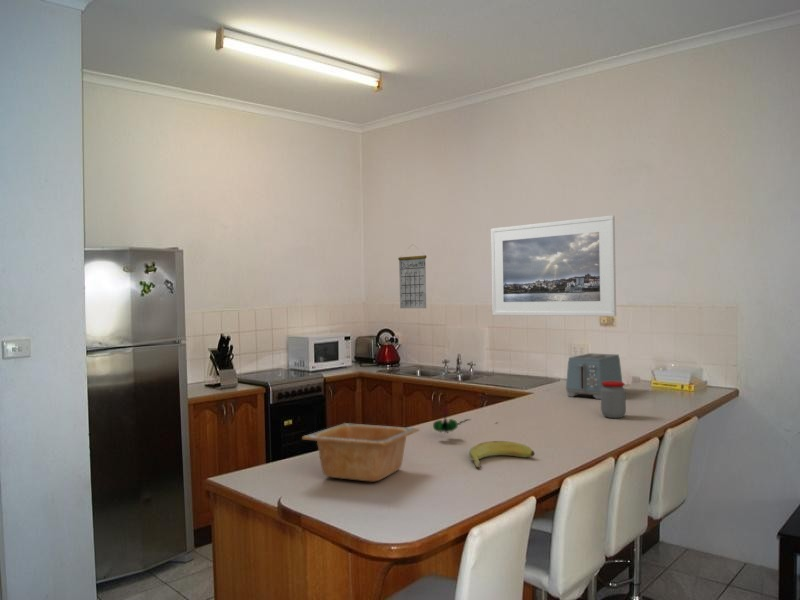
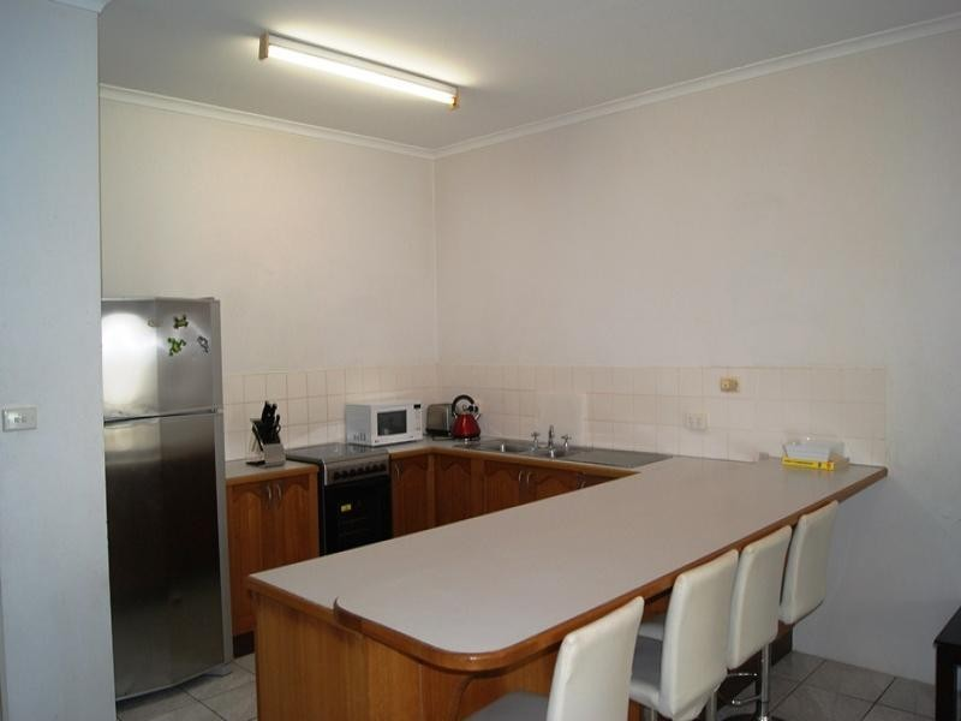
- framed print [490,214,617,317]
- jar [600,381,627,419]
- banana [468,440,536,469]
- serving bowl [301,422,420,483]
- plant [432,406,499,435]
- toaster [565,352,623,400]
- calendar [397,243,427,309]
